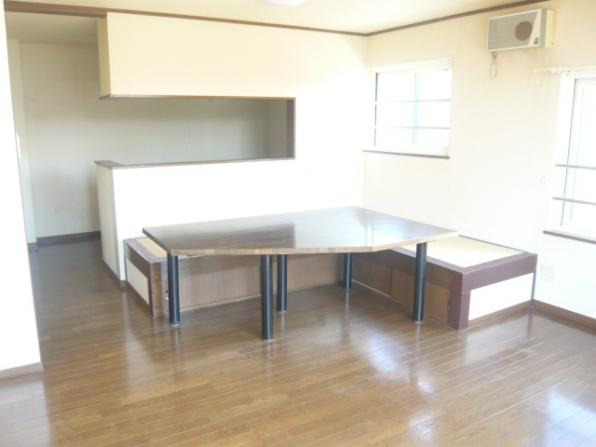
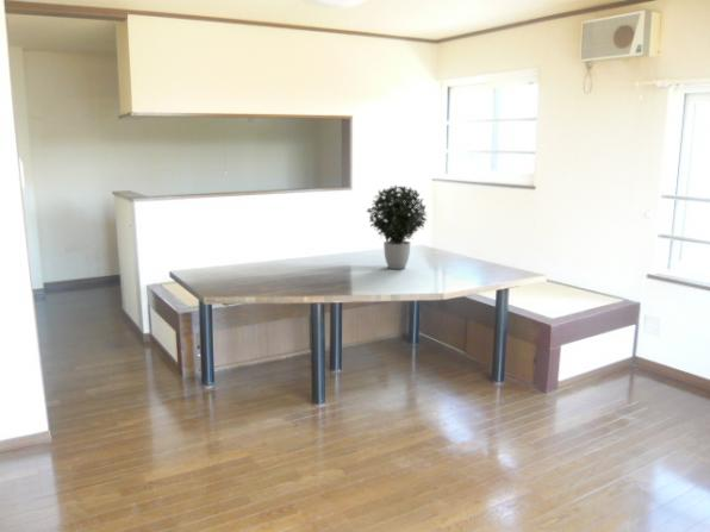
+ potted plant [366,183,428,270]
